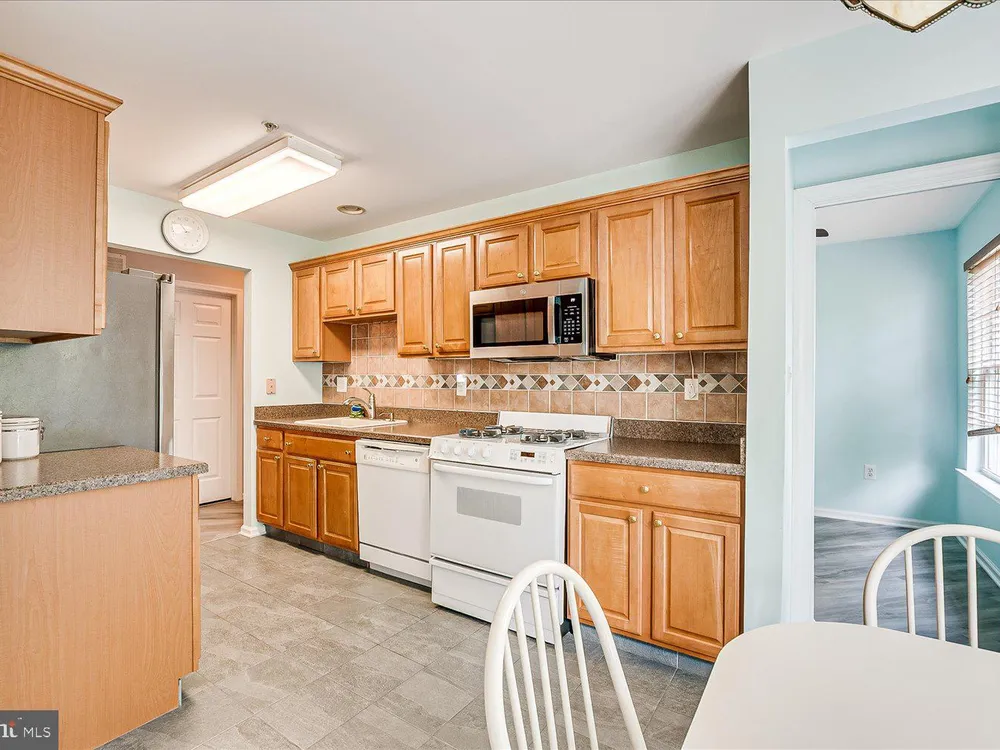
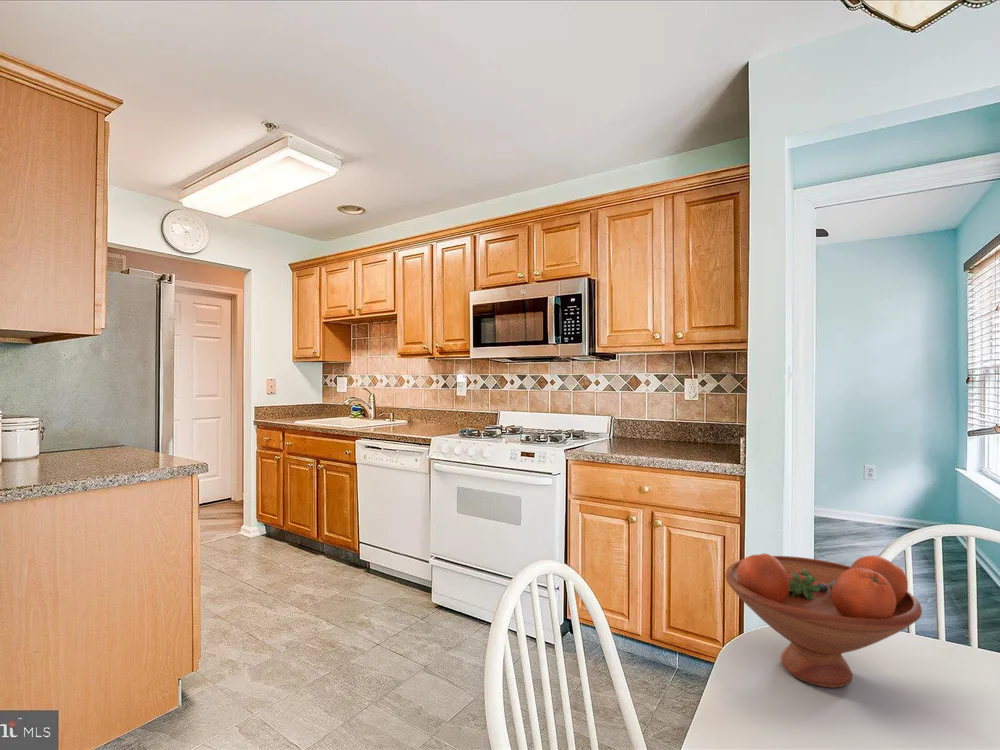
+ fruit bowl [724,553,923,689]
